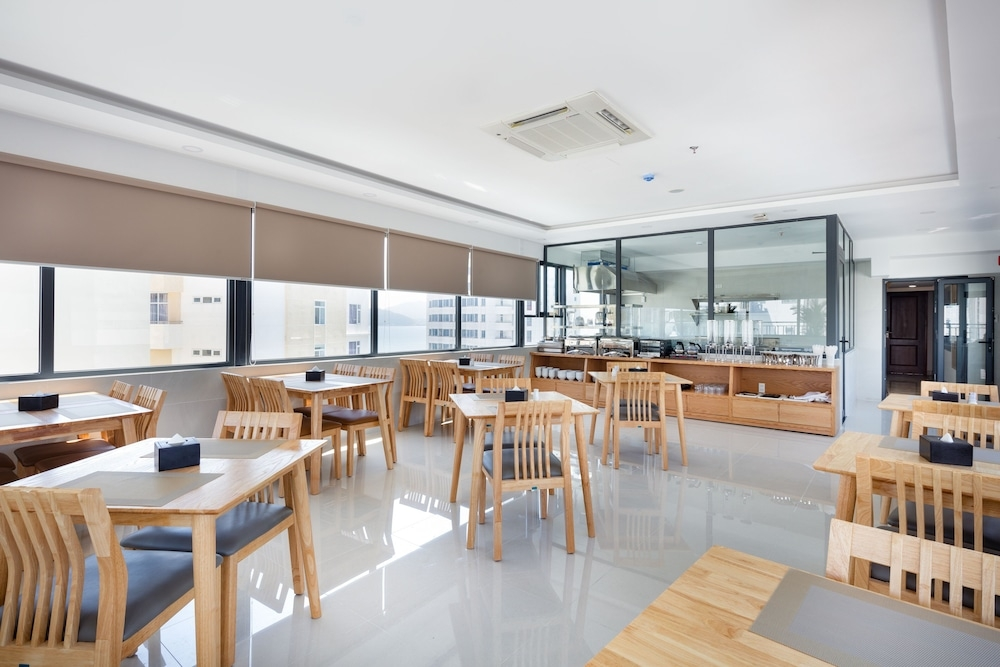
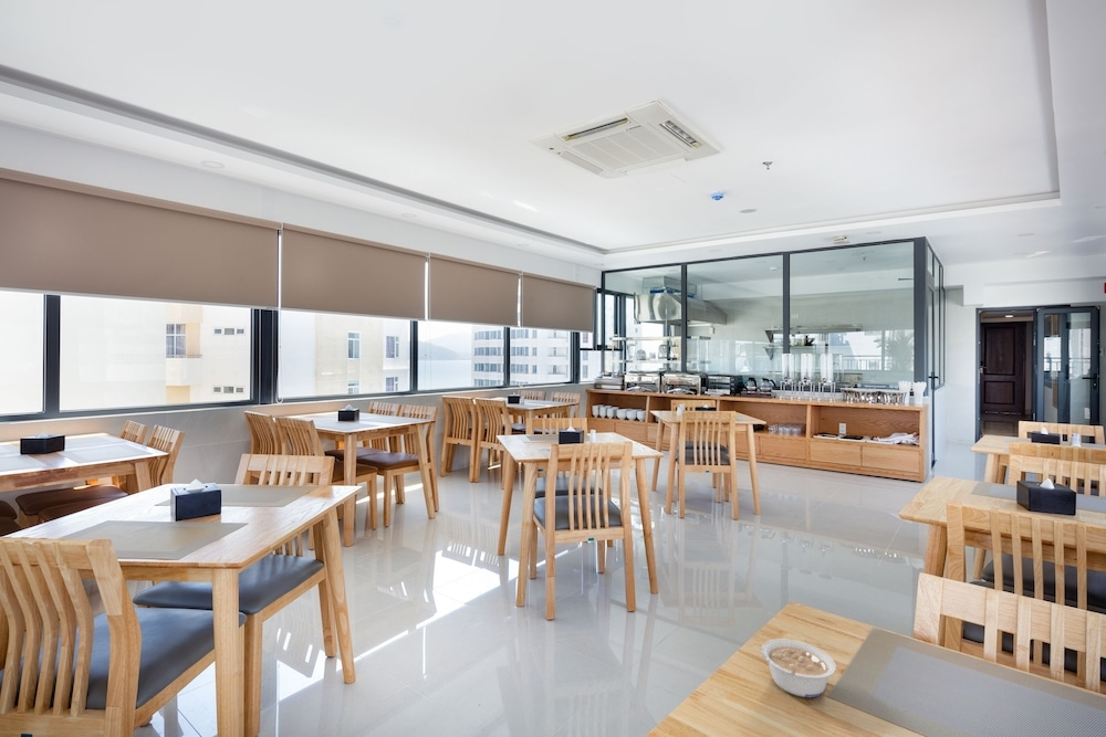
+ legume [760,638,837,698]
